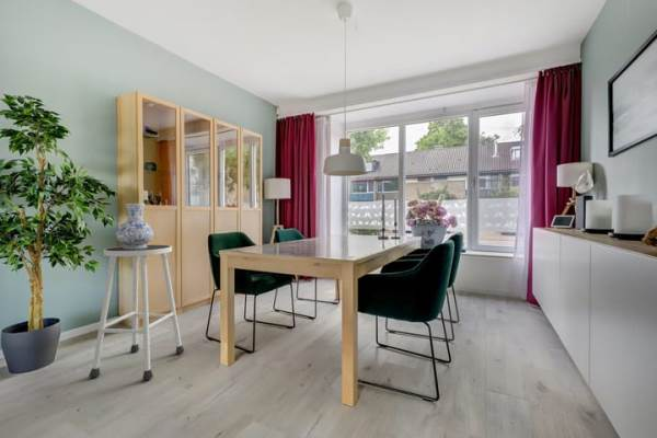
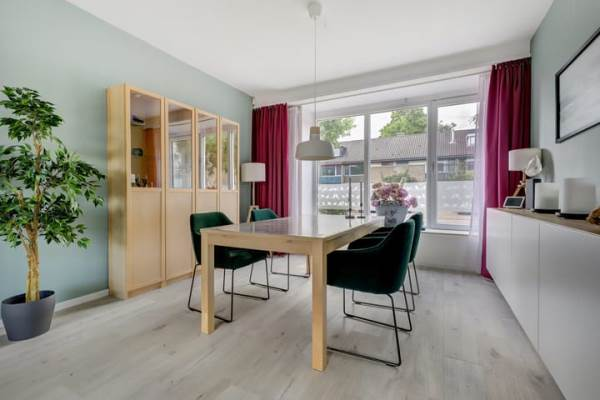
- stool [88,244,185,381]
- vase [115,203,154,250]
